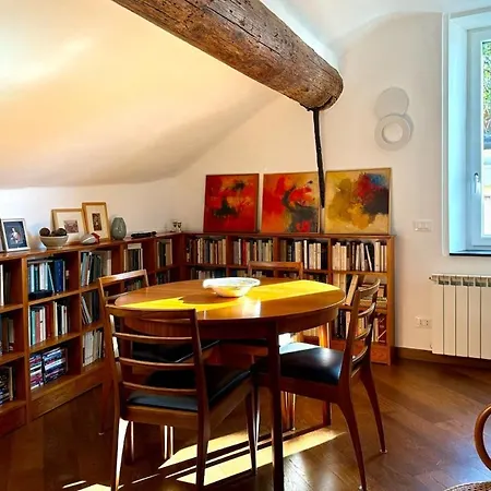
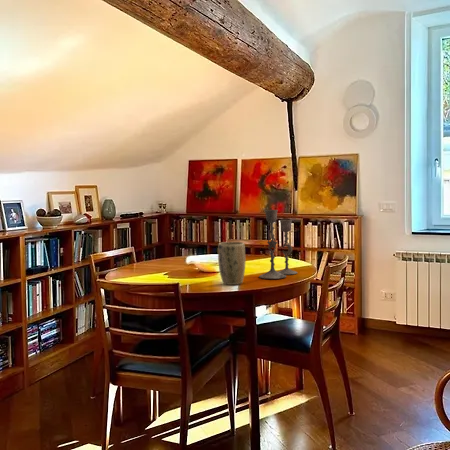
+ candlestick [258,209,298,280]
+ plant pot [217,241,246,286]
